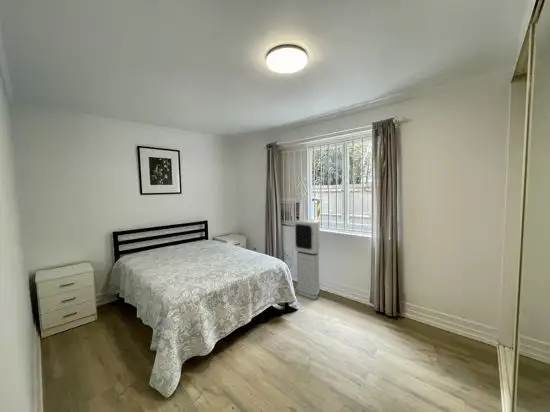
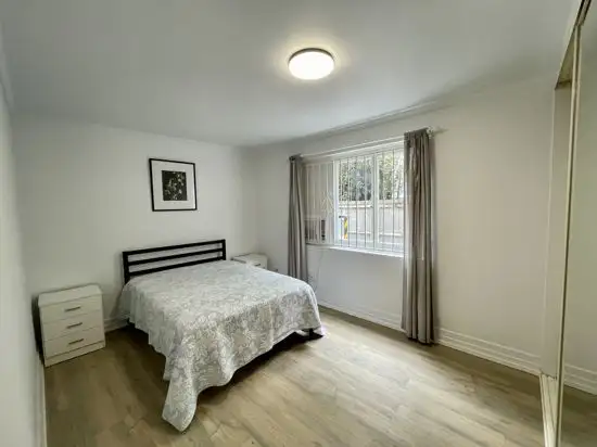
- air purifier [294,218,321,300]
